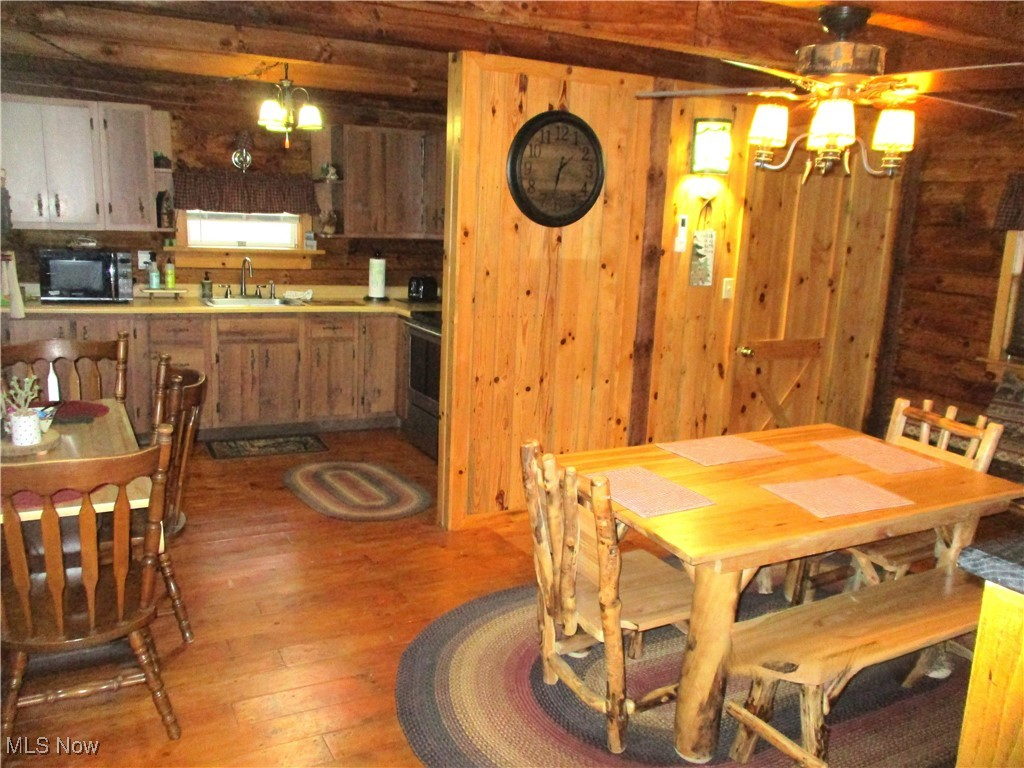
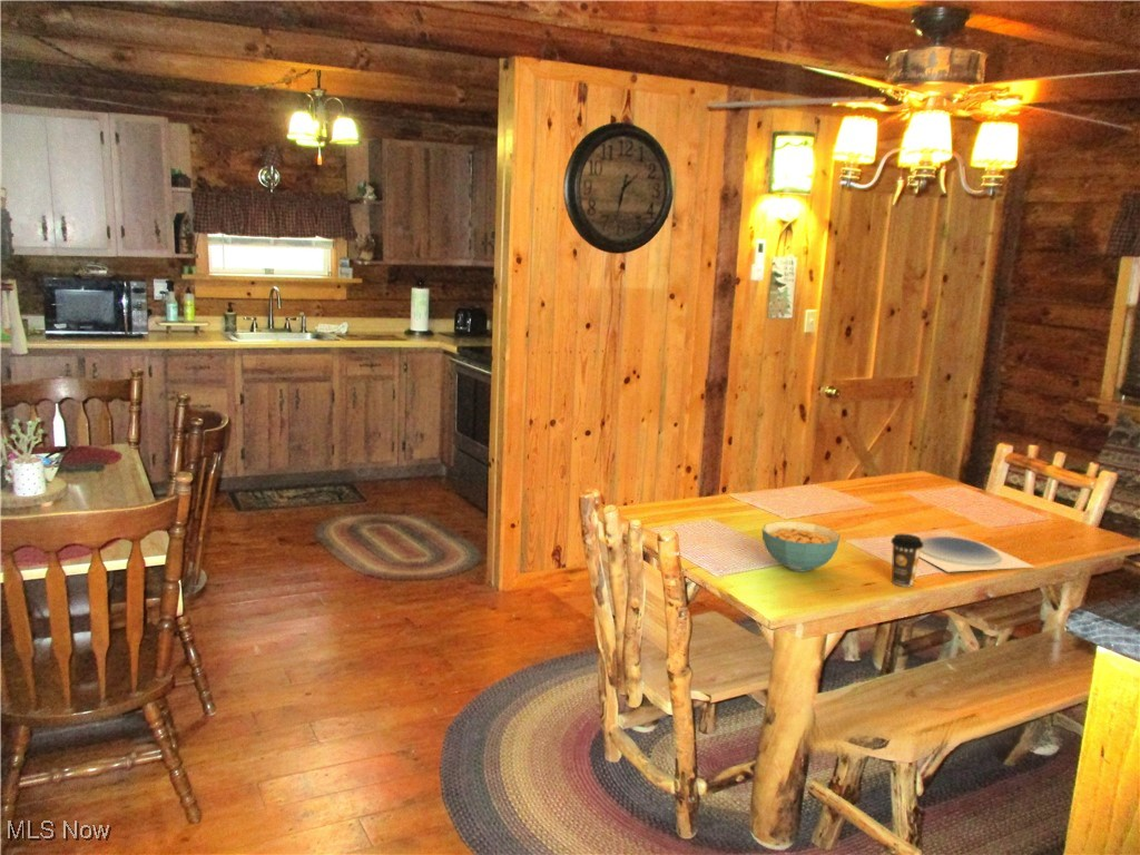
+ coffee cup [890,532,923,588]
+ cereal bowl [761,520,842,572]
+ plate [918,535,1035,573]
